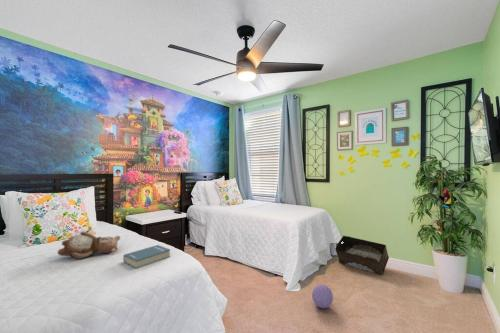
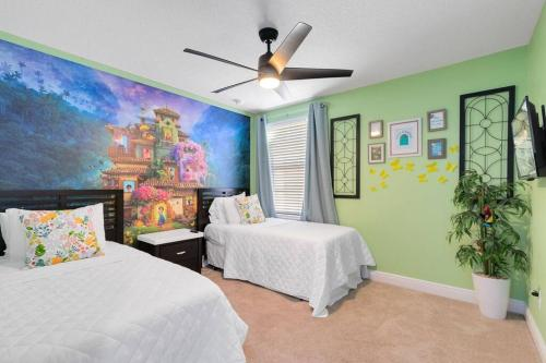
- storage bin [334,235,390,276]
- ball [311,283,334,309]
- book [122,244,171,270]
- teddy bear [57,230,121,260]
